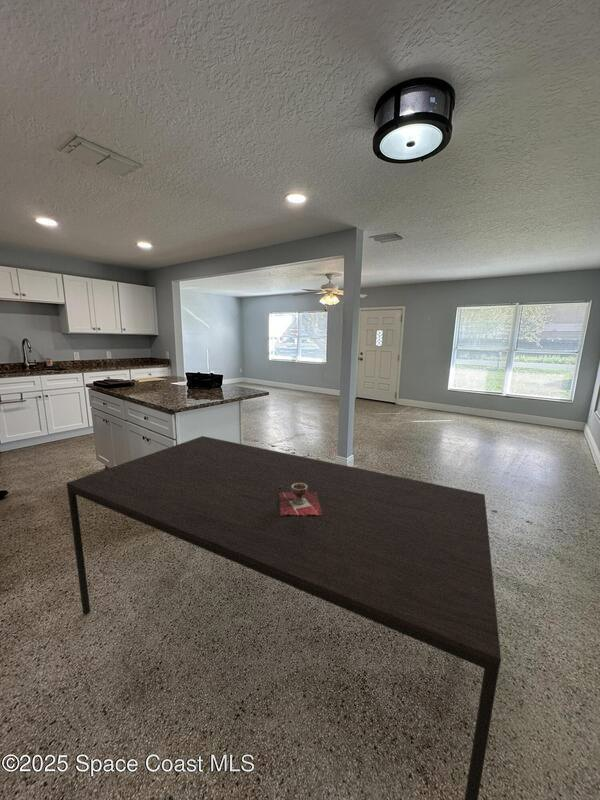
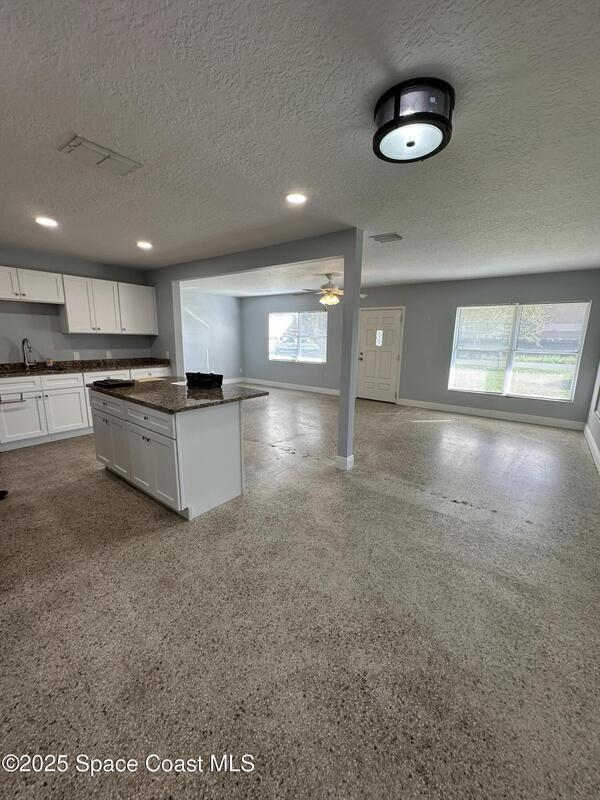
- dining table [65,435,502,800]
- decorative bowl [279,483,322,516]
